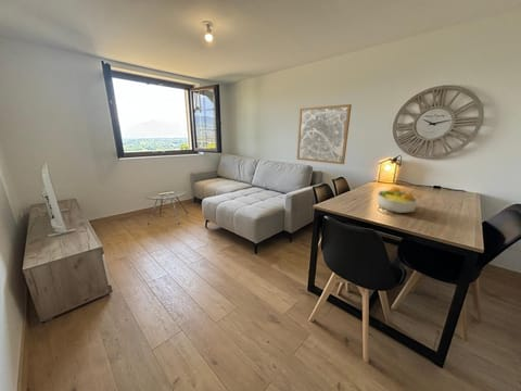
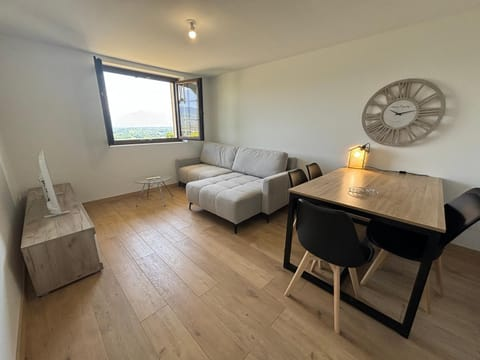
- fruit bowl [376,186,419,214]
- wall art [296,103,353,165]
